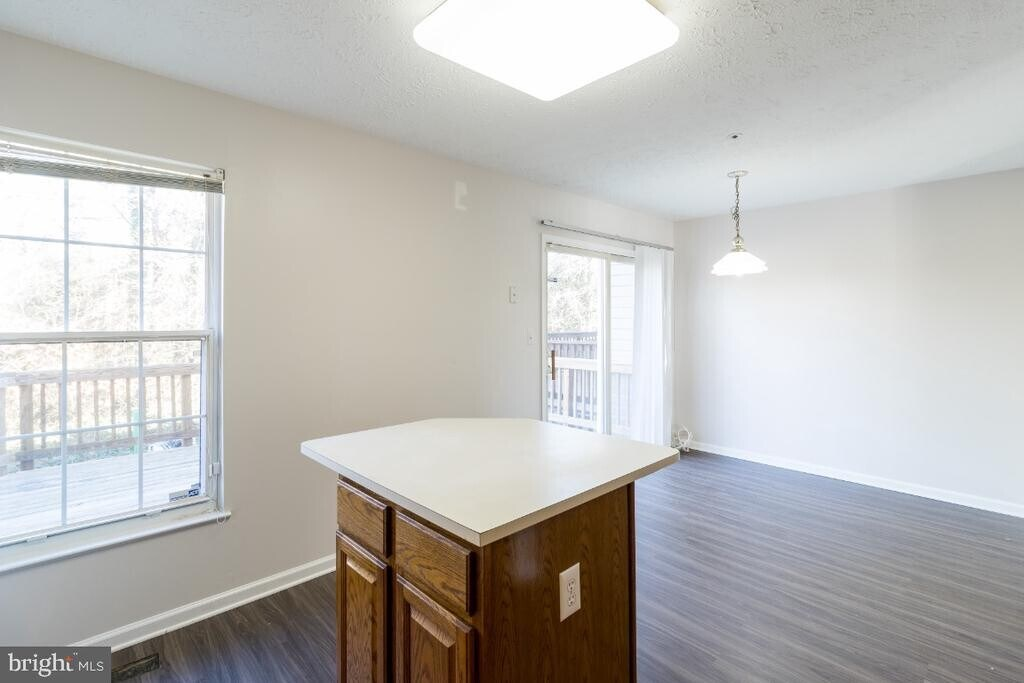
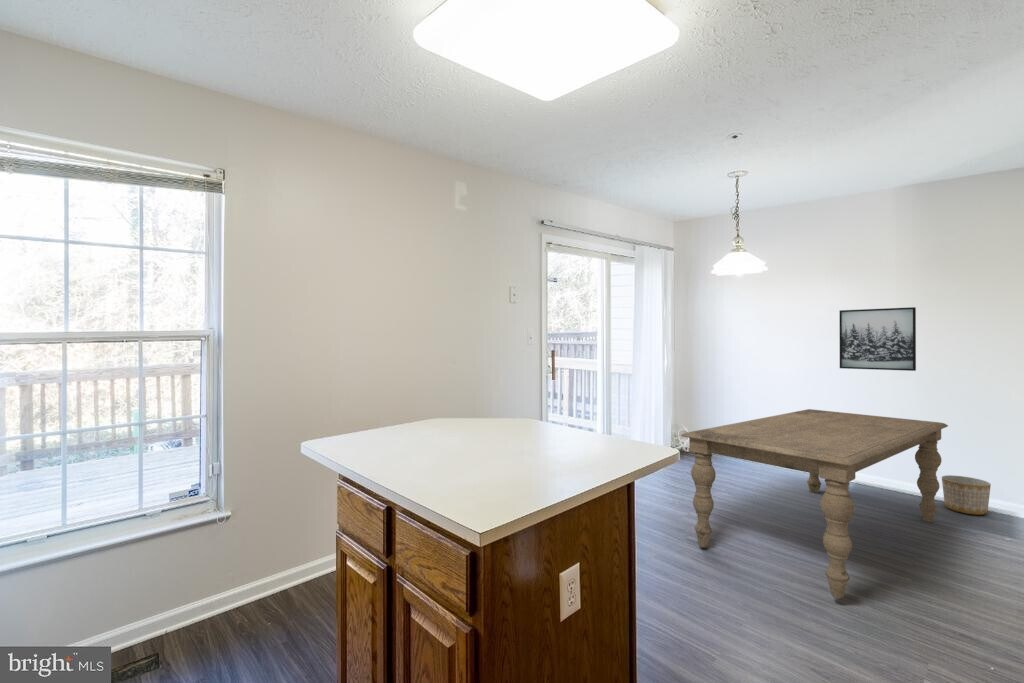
+ dining table [680,408,949,600]
+ planter [941,474,992,516]
+ wall art [839,306,917,372]
